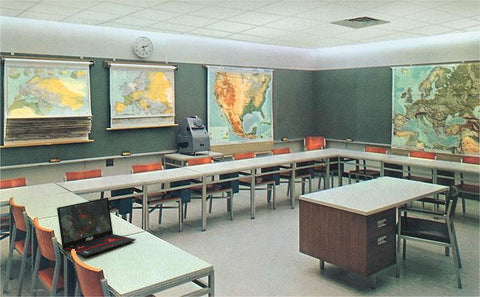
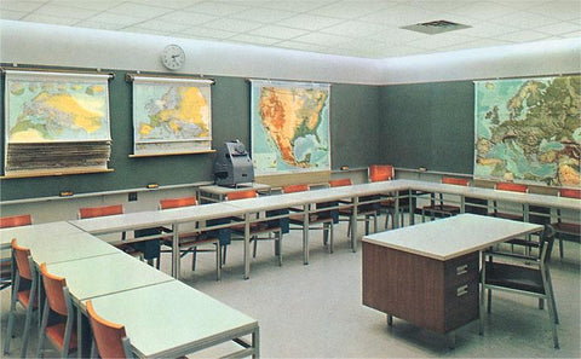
- laptop [56,197,137,258]
